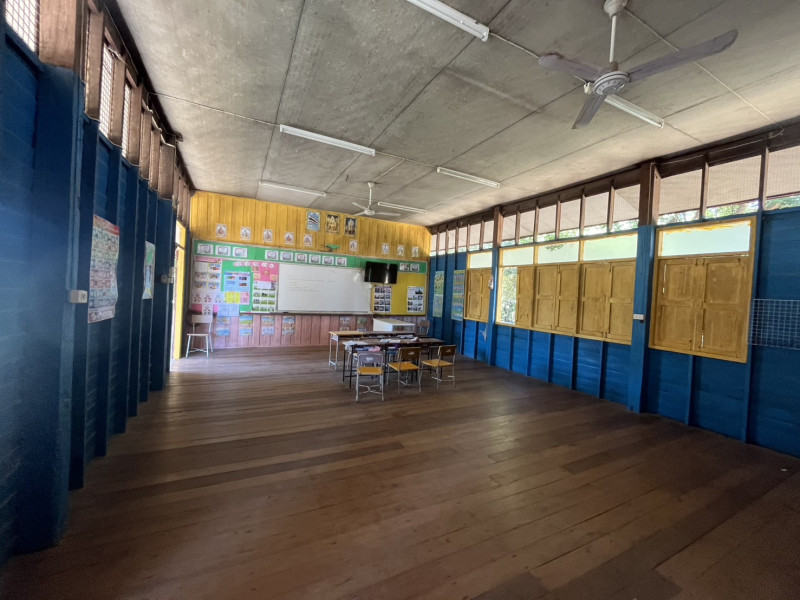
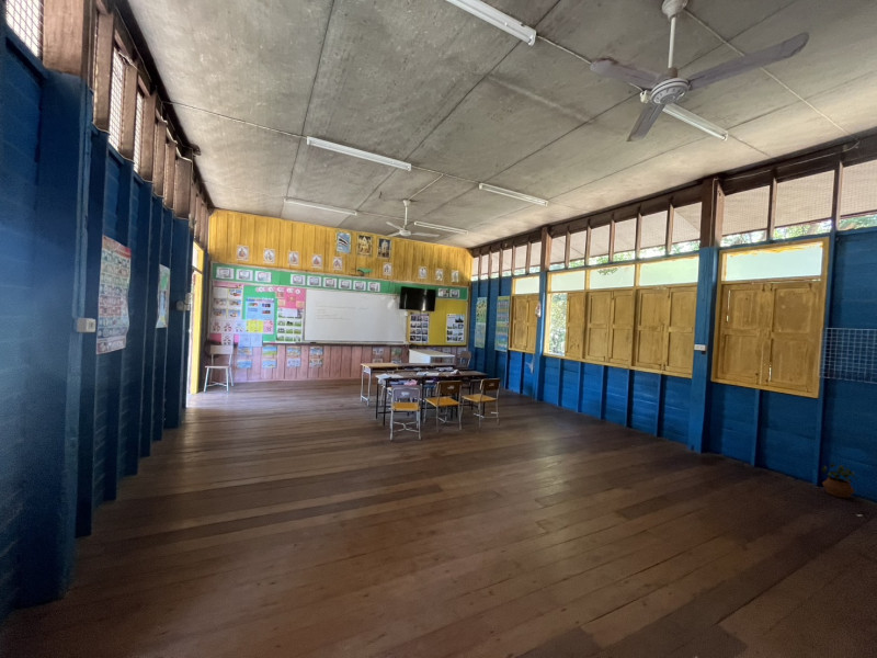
+ potted plant [821,463,858,499]
